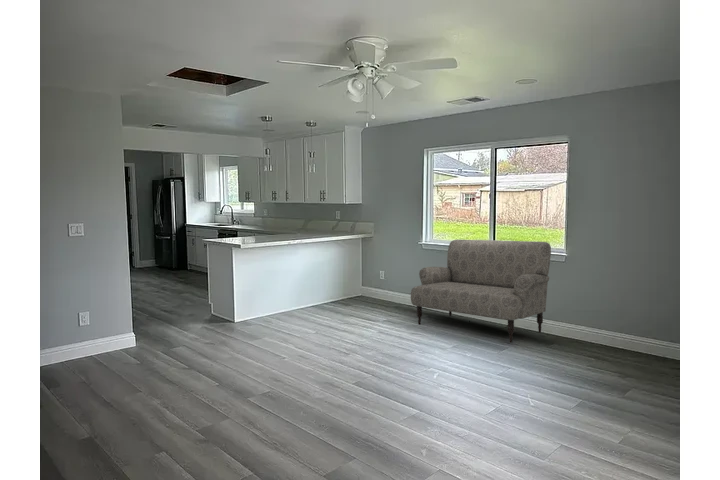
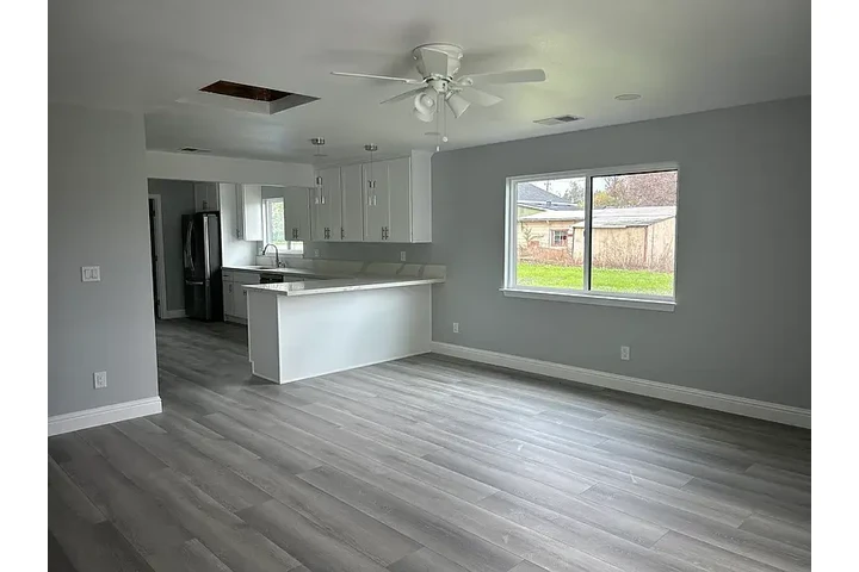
- sofa [410,239,552,344]
